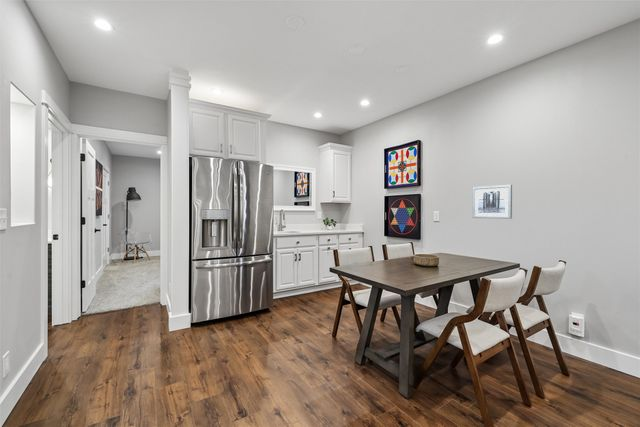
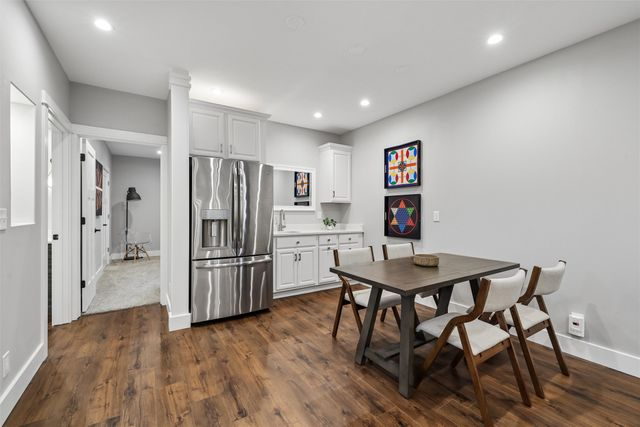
- wall art [472,184,513,220]
